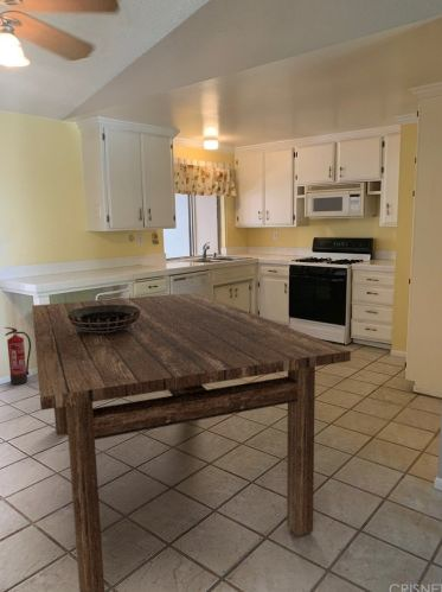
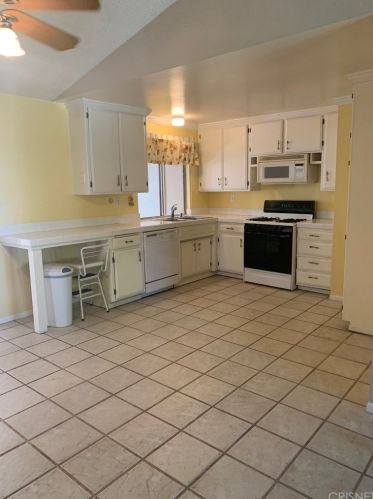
- fire extinguisher [4,326,32,386]
- decorative bowl [68,305,140,333]
- dining table [31,292,352,592]
